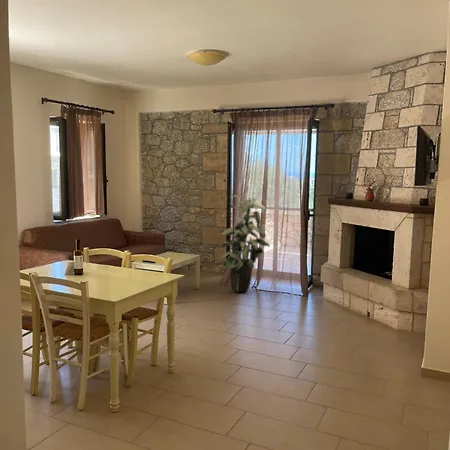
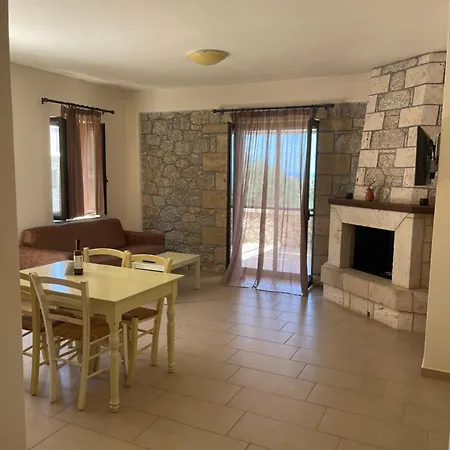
- indoor plant [218,194,271,293]
